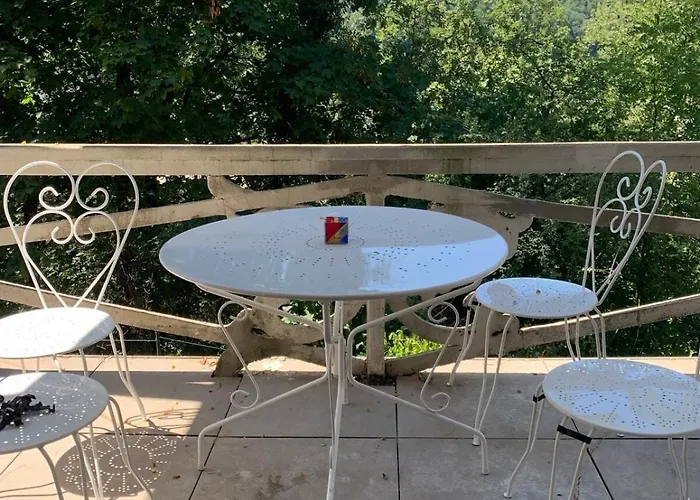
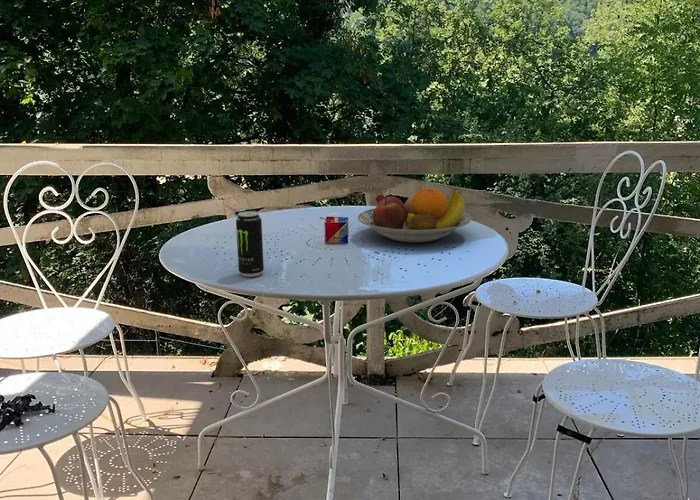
+ fruit bowl [357,187,472,244]
+ beverage can [235,210,265,278]
